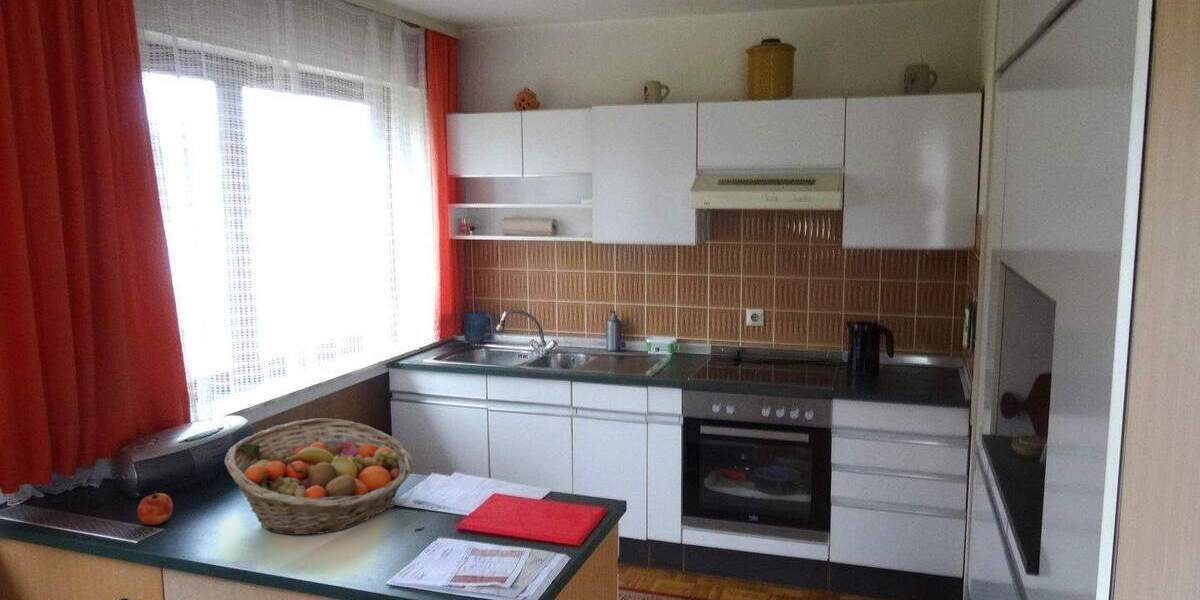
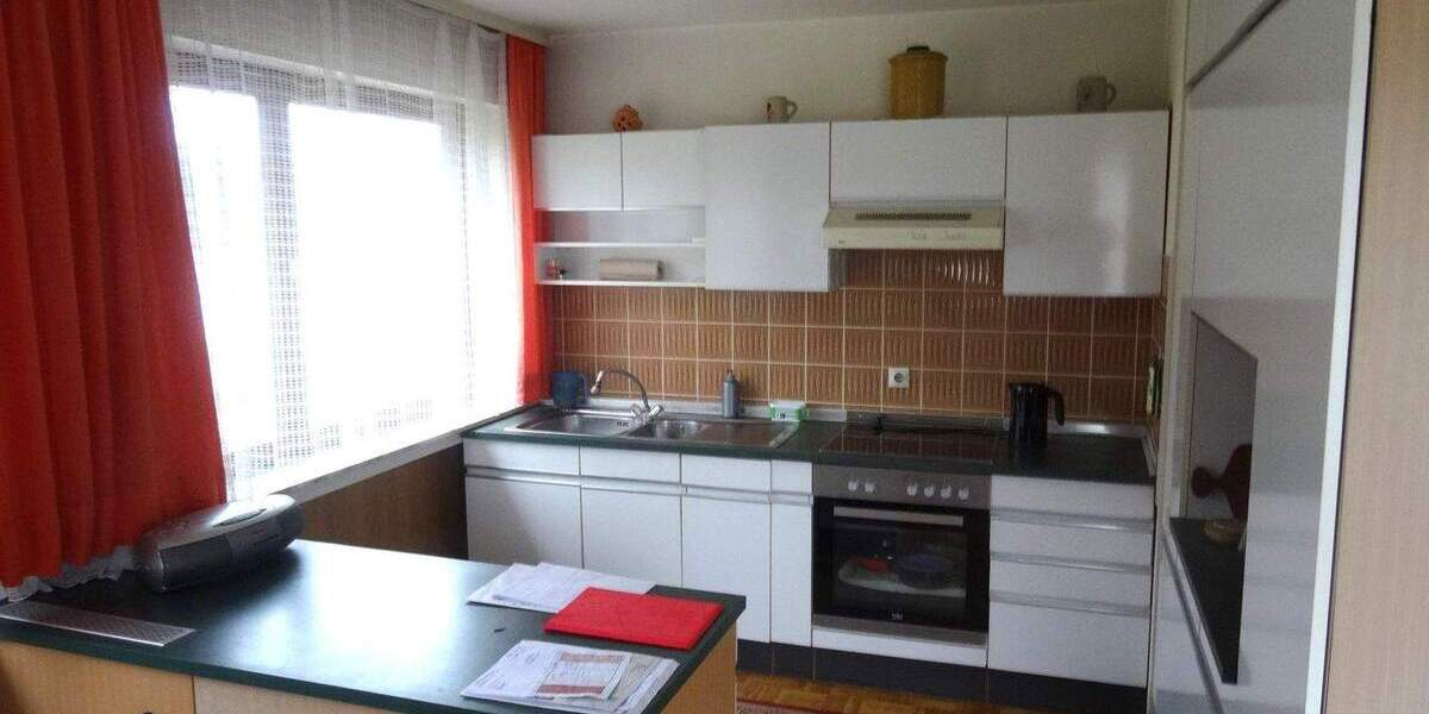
- fruit basket [223,417,415,536]
- apple [136,491,174,526]
